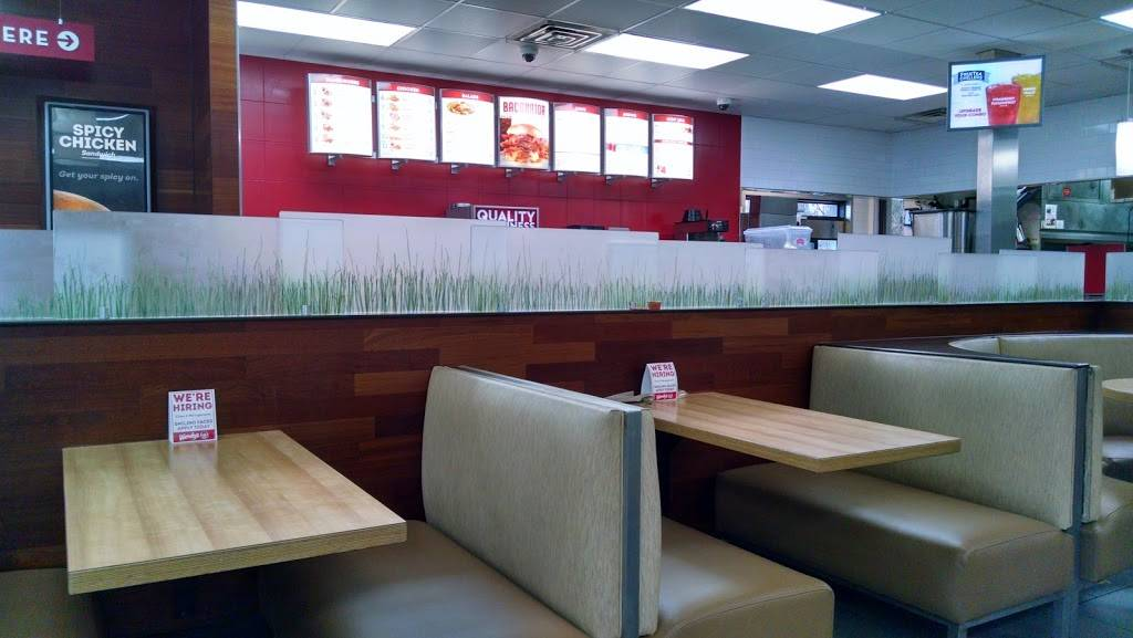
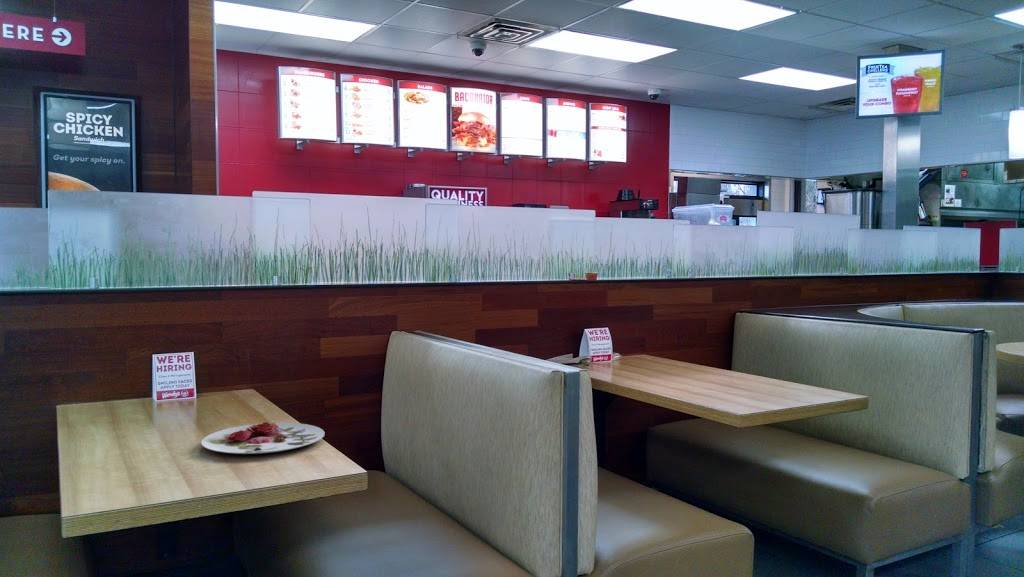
+ plate [200,421,326,455]
